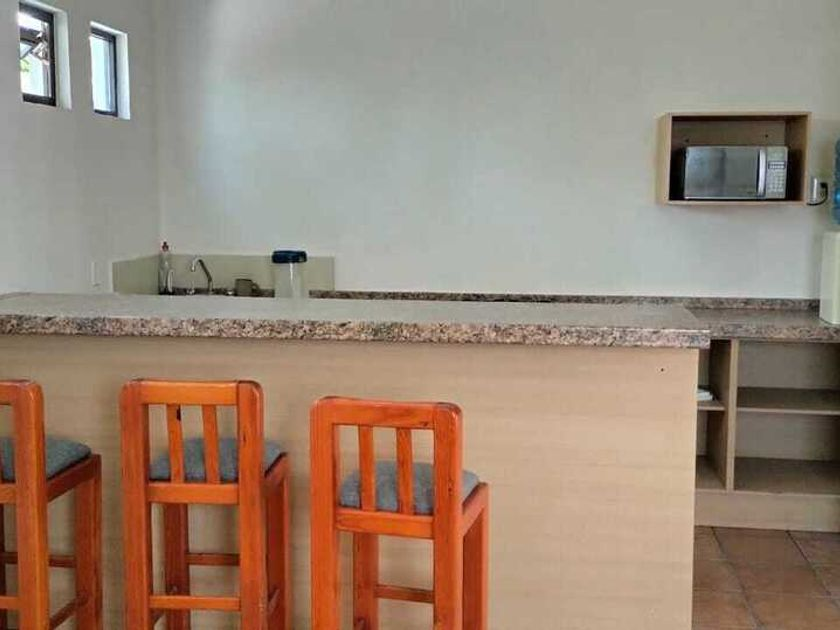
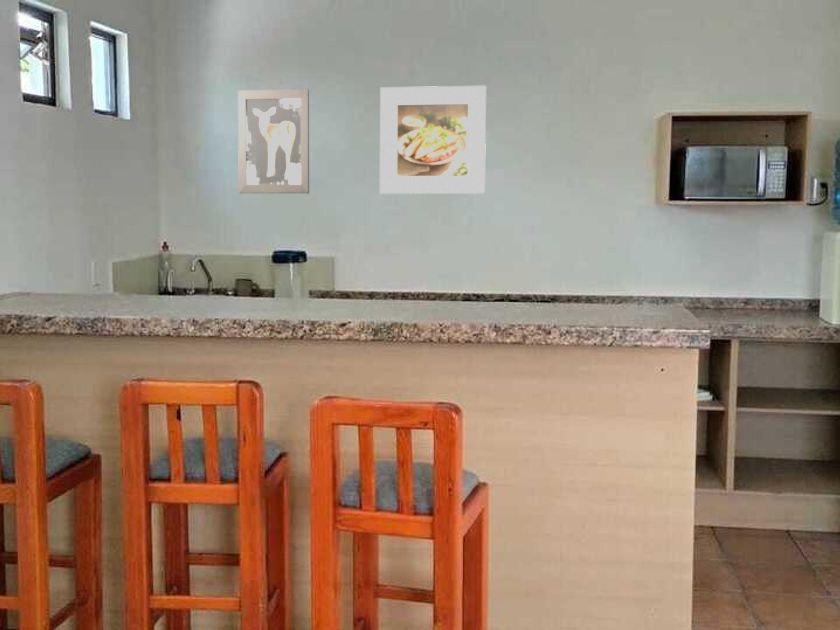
+ wall art [237,88,310,194]
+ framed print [379,85,487,195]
